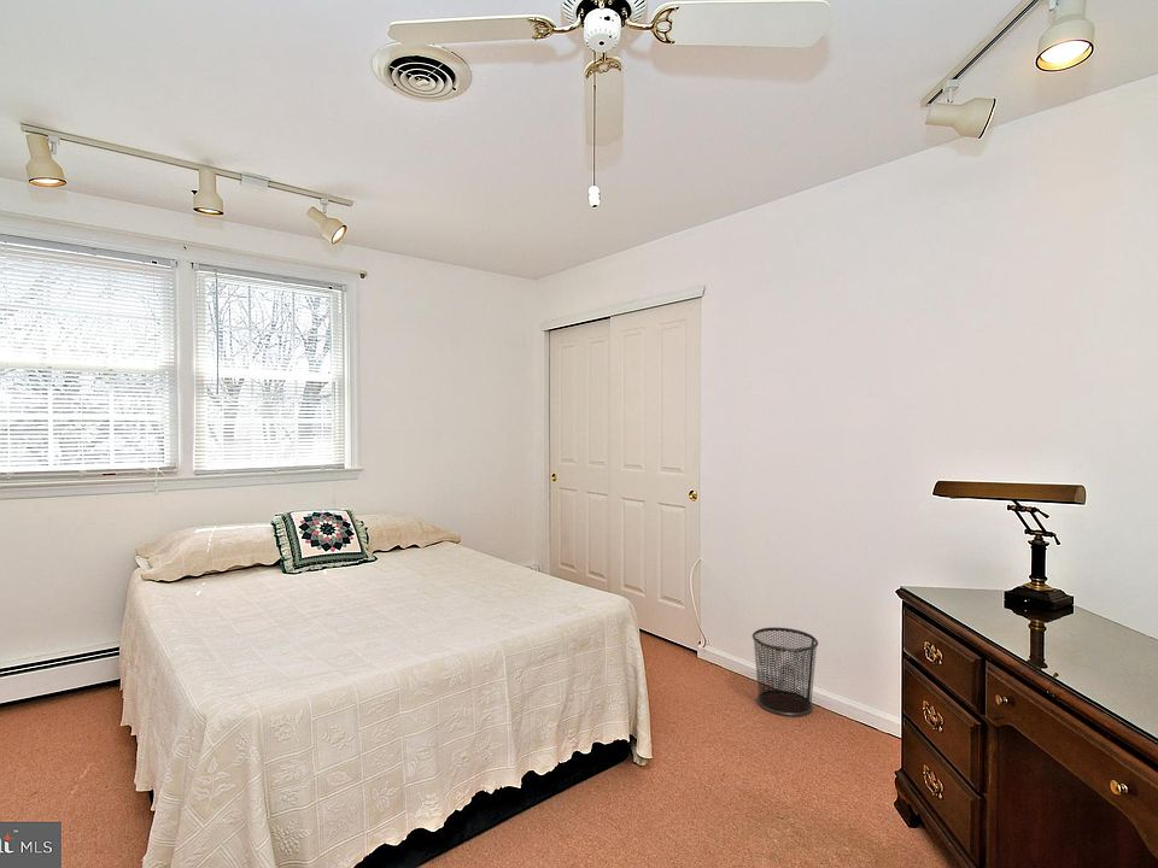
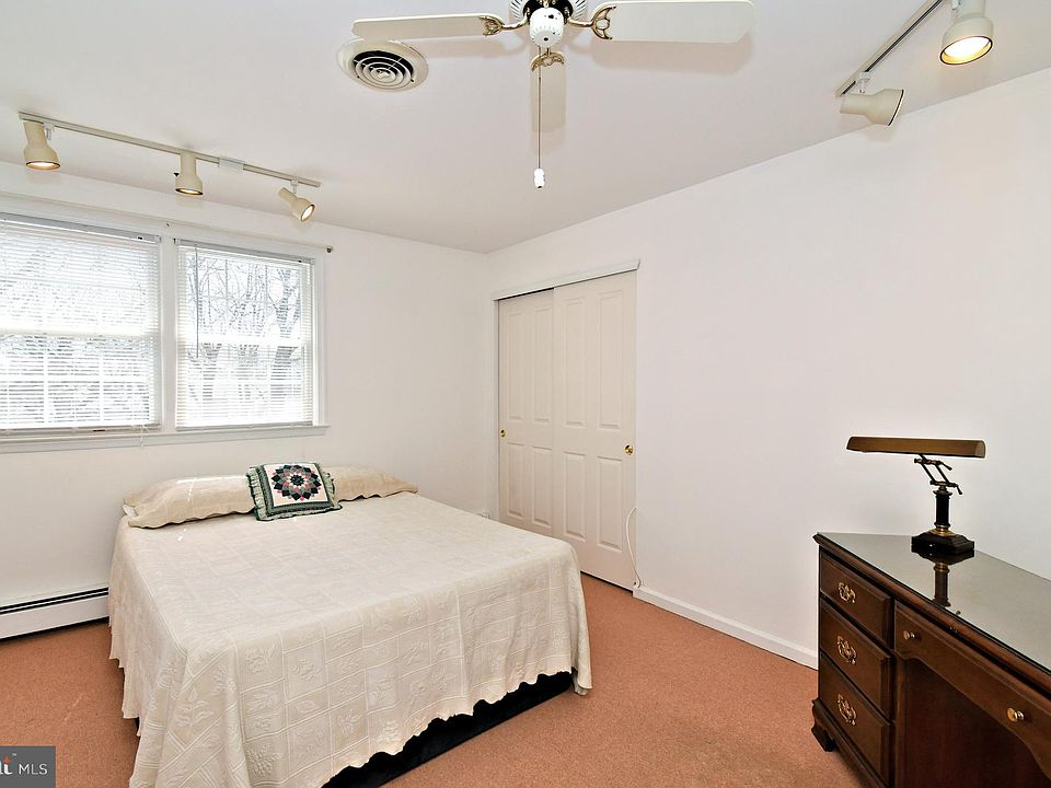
- waste bin [751,626,819,717]
